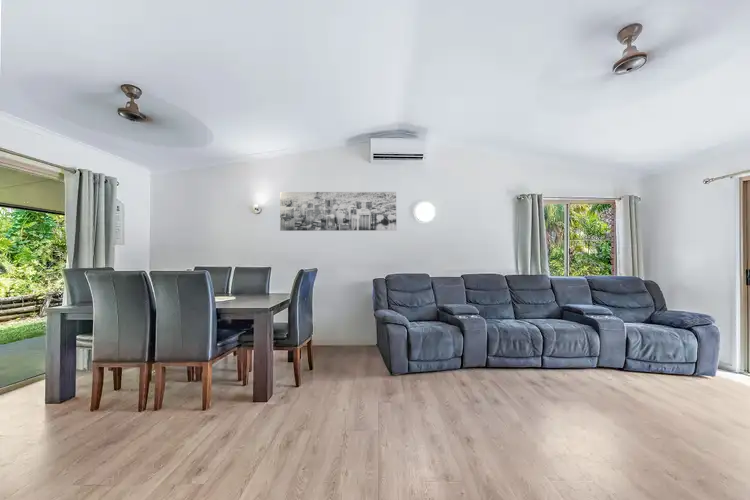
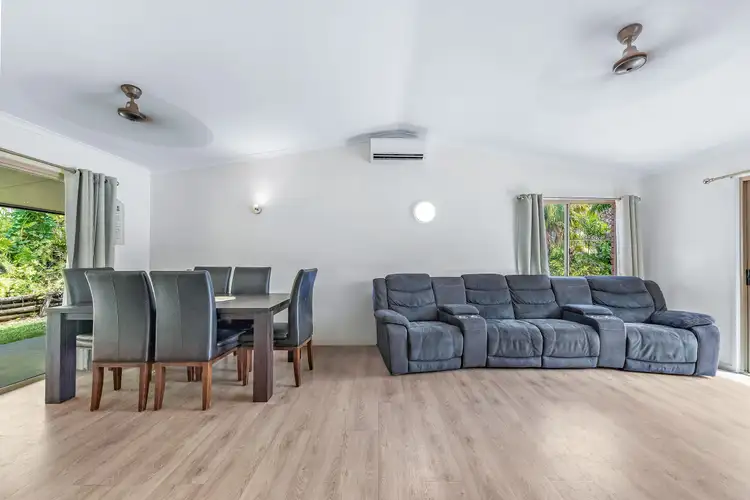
- wall art [279,191,397,232]
